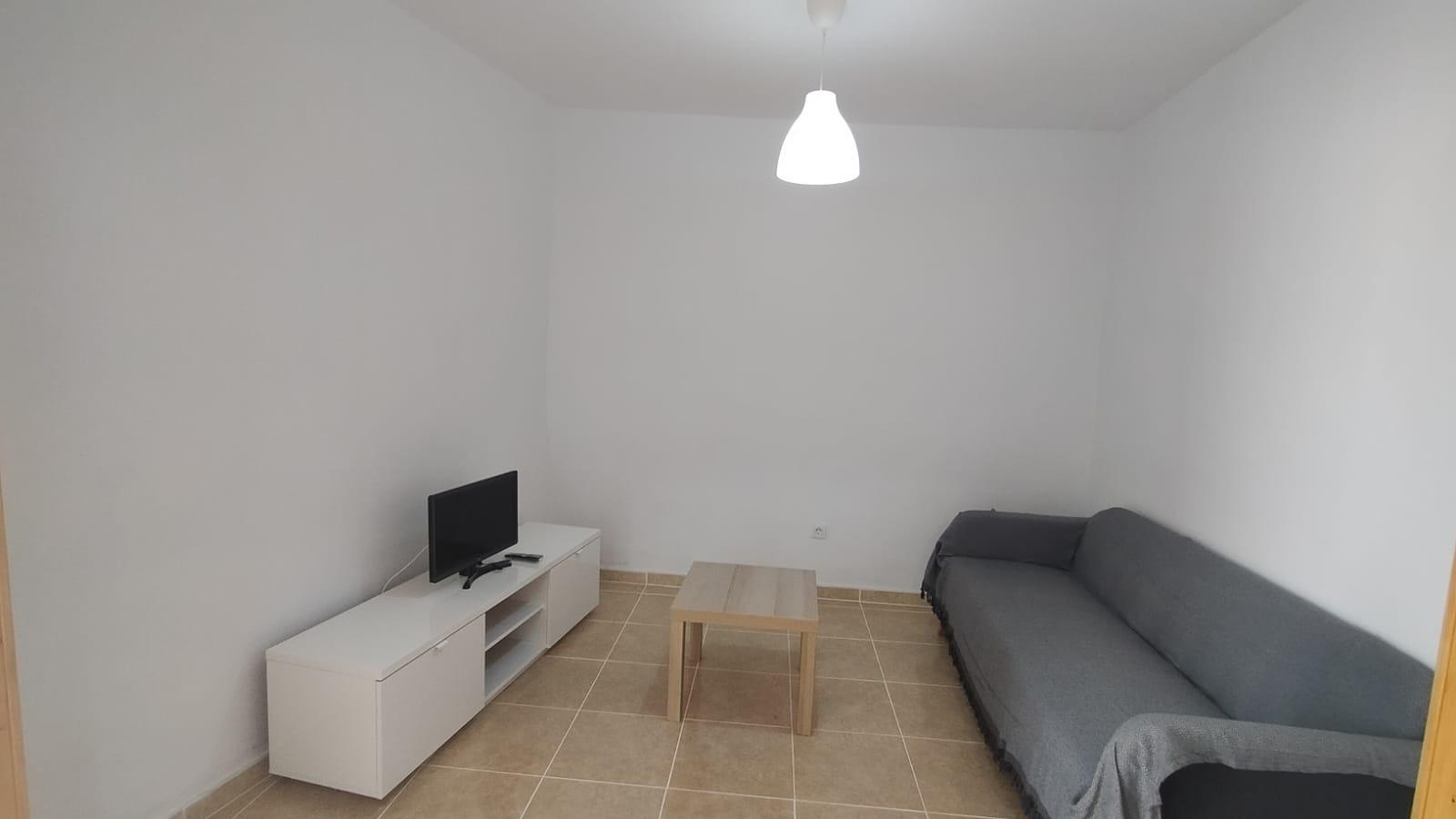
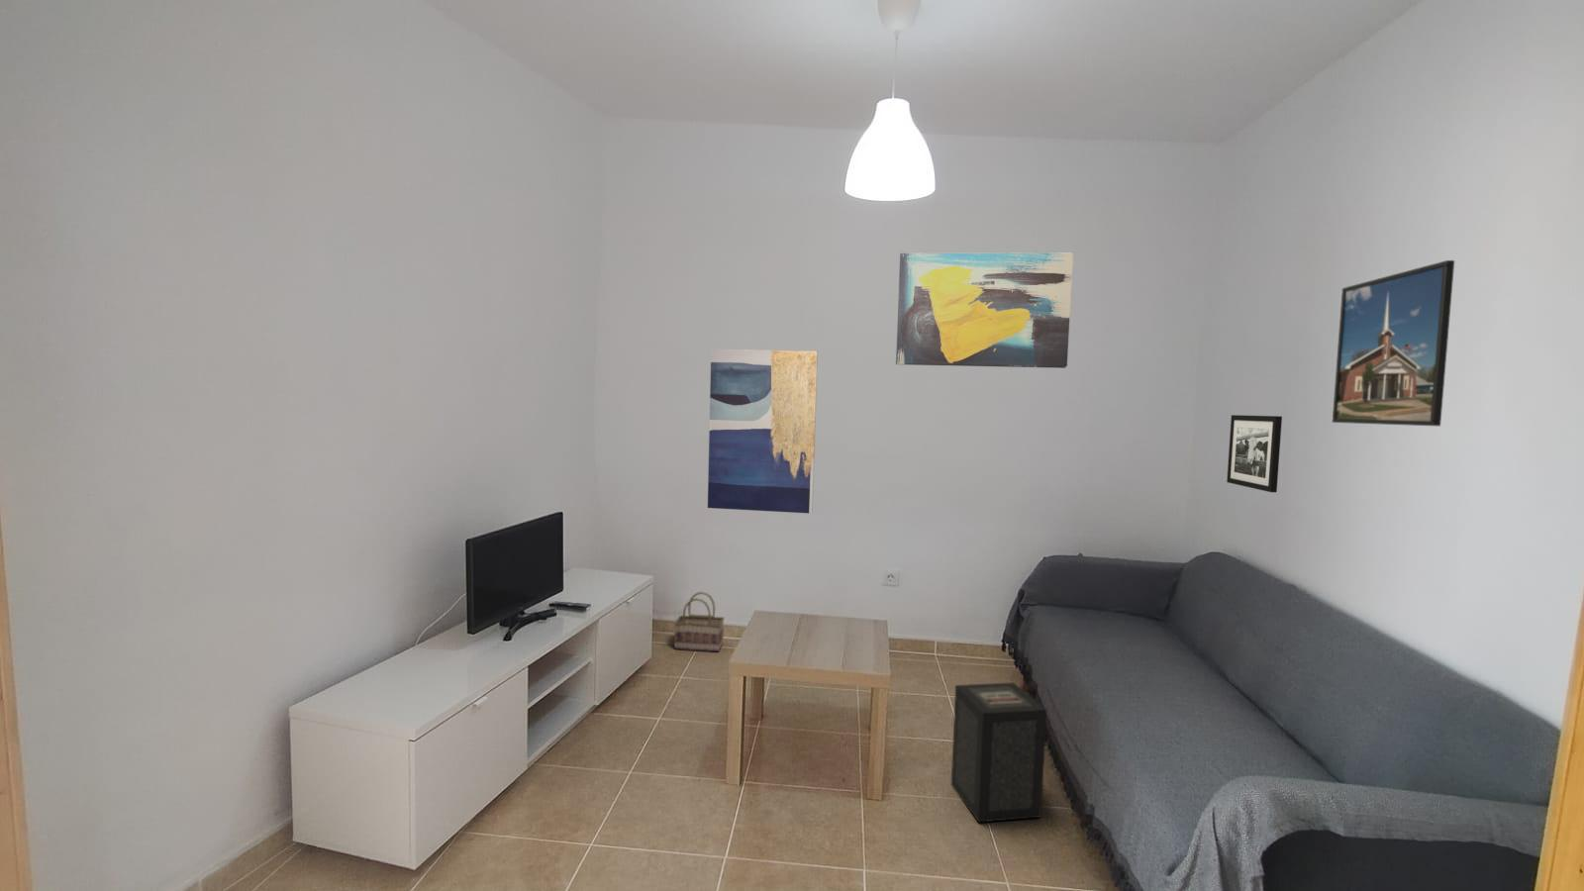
+ speaker [951,682,1048,824]
+ wall art [895,251,1074,369]
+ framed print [1332,259,1456,426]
+ wall art [707,348,819,515]
+ basket [673,591,726,653]
+ picture frame [1226,413,1283,493]
